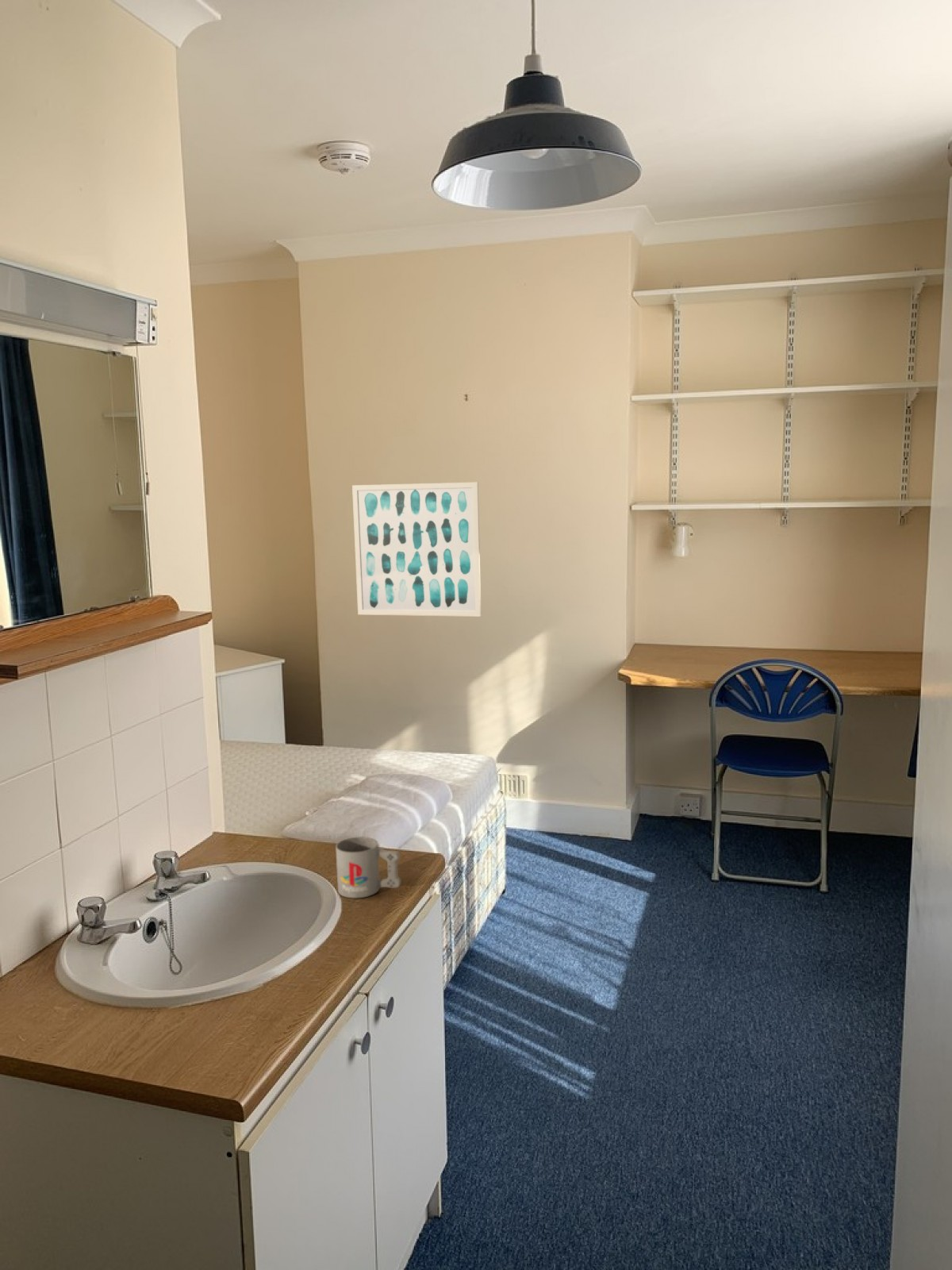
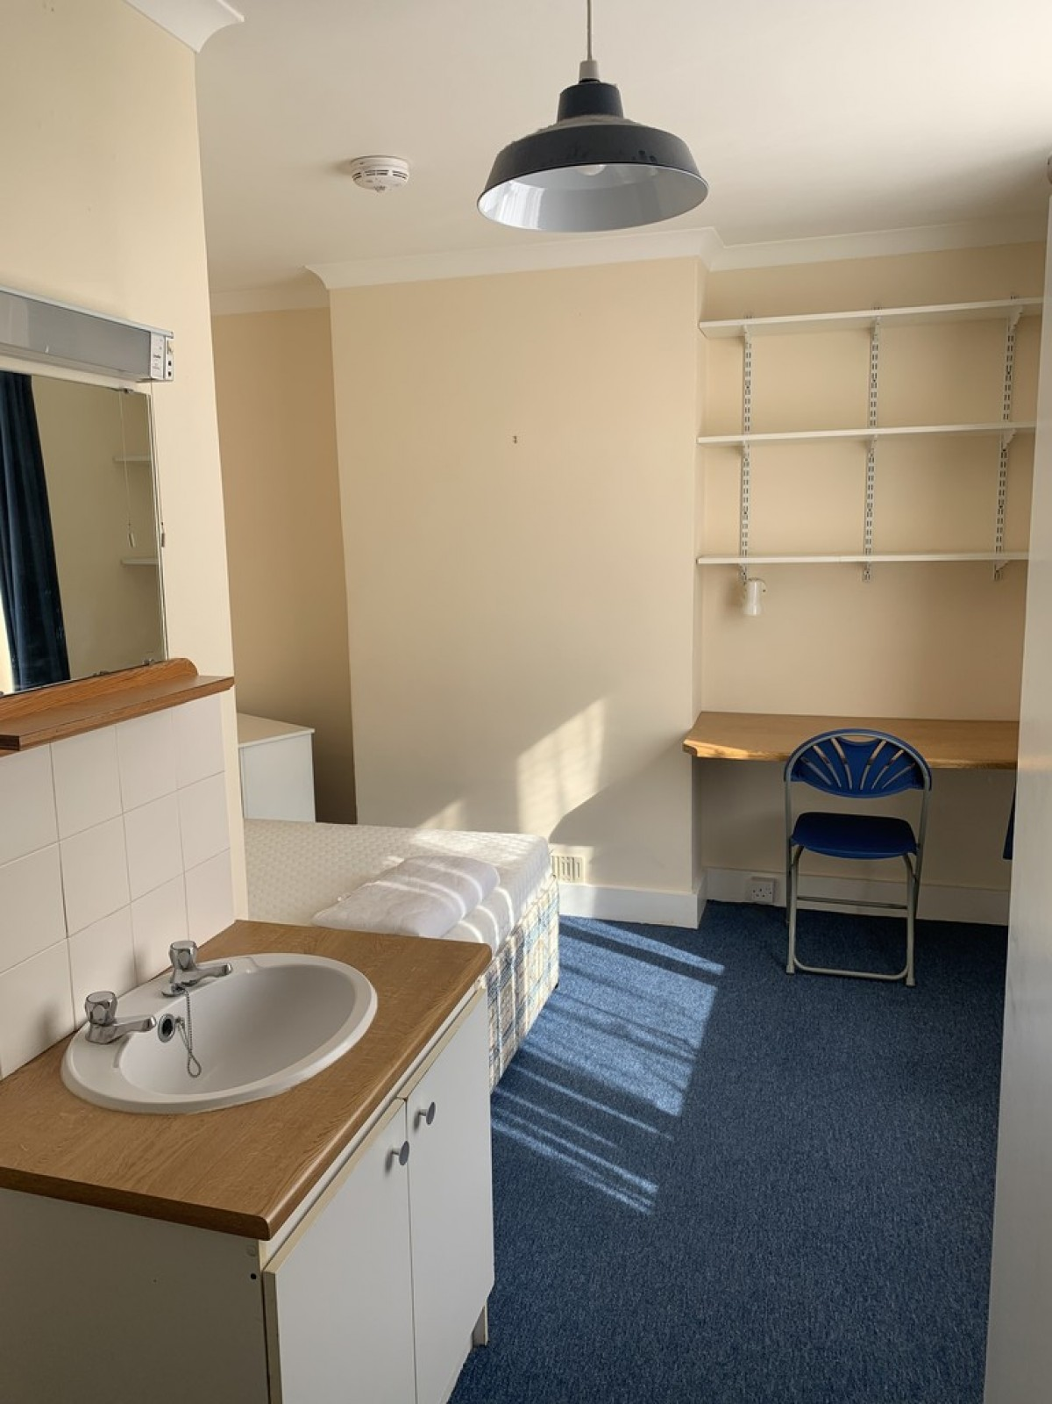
- wall art [351,481,482,618]
- mug [335,836,401,899]
